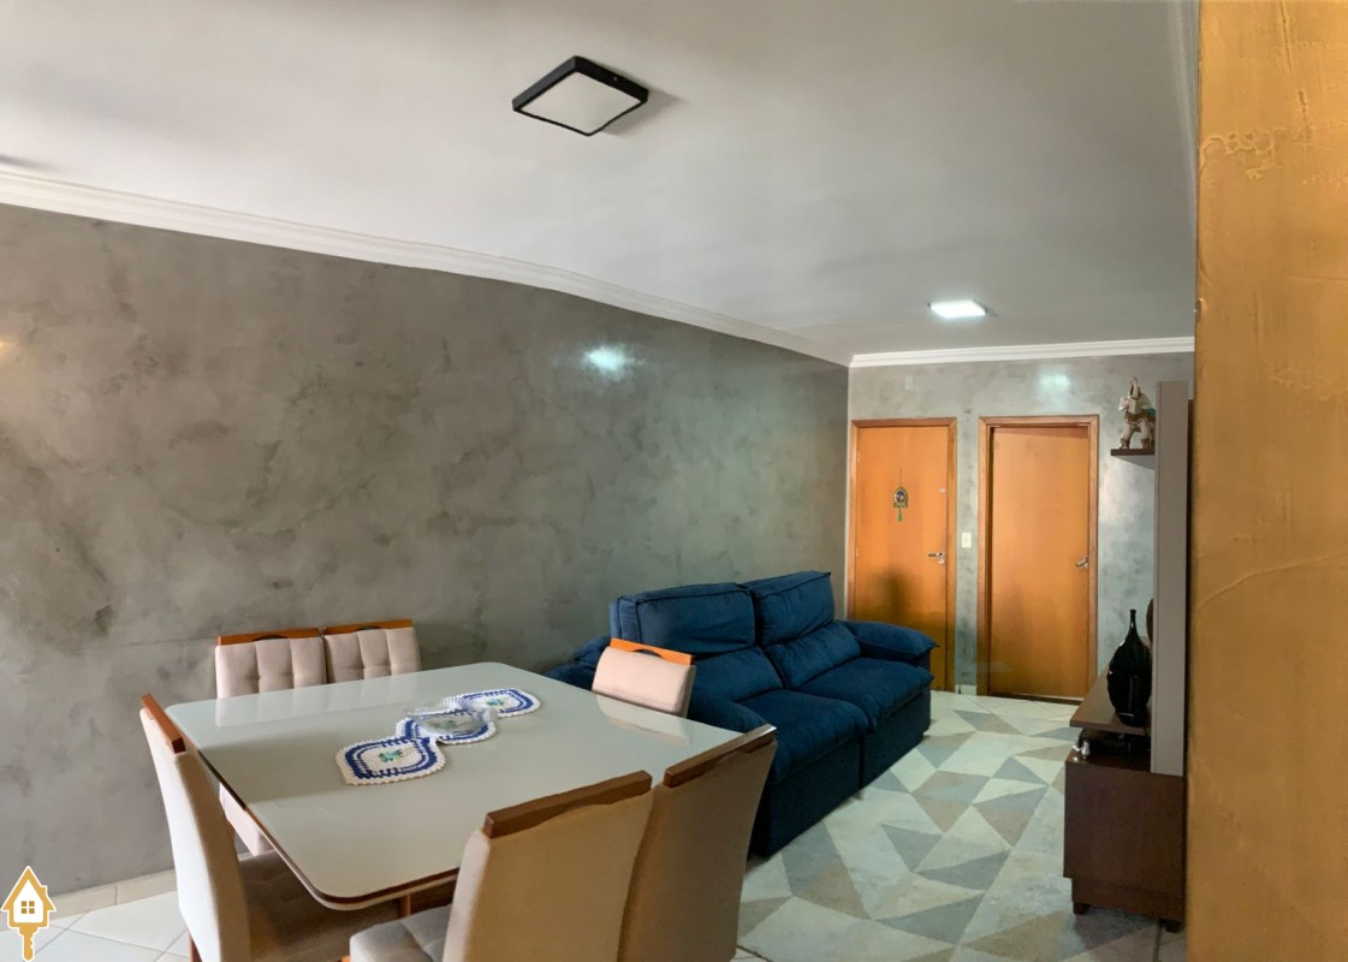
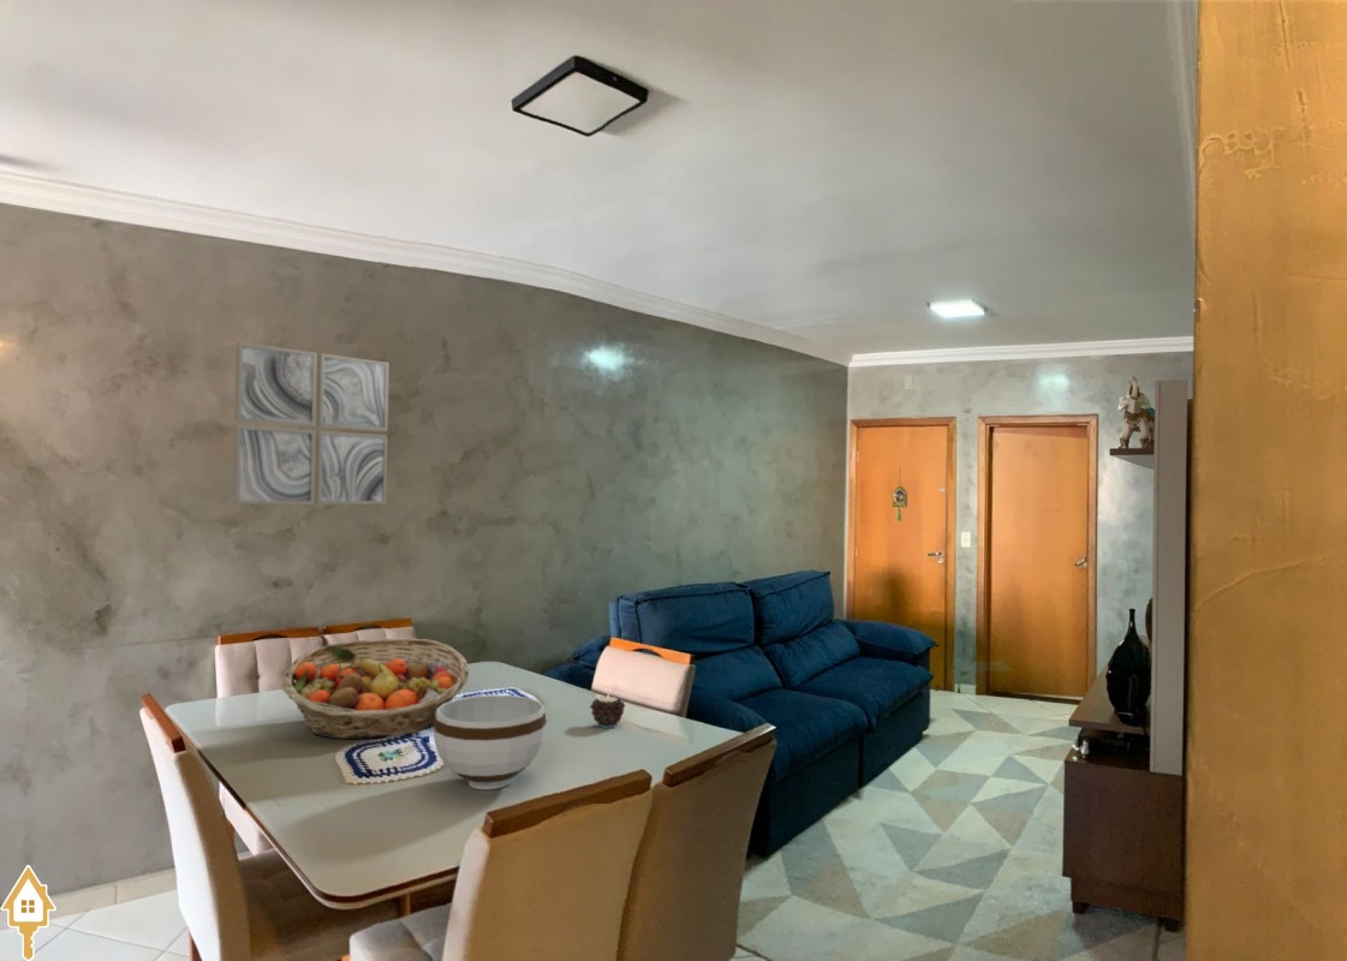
+ candle [589,693,626,729]
+ bowl [433,694,548,790]
+ fruit basket [281,637,470,740]
+ wall art [232,341,391,506]
